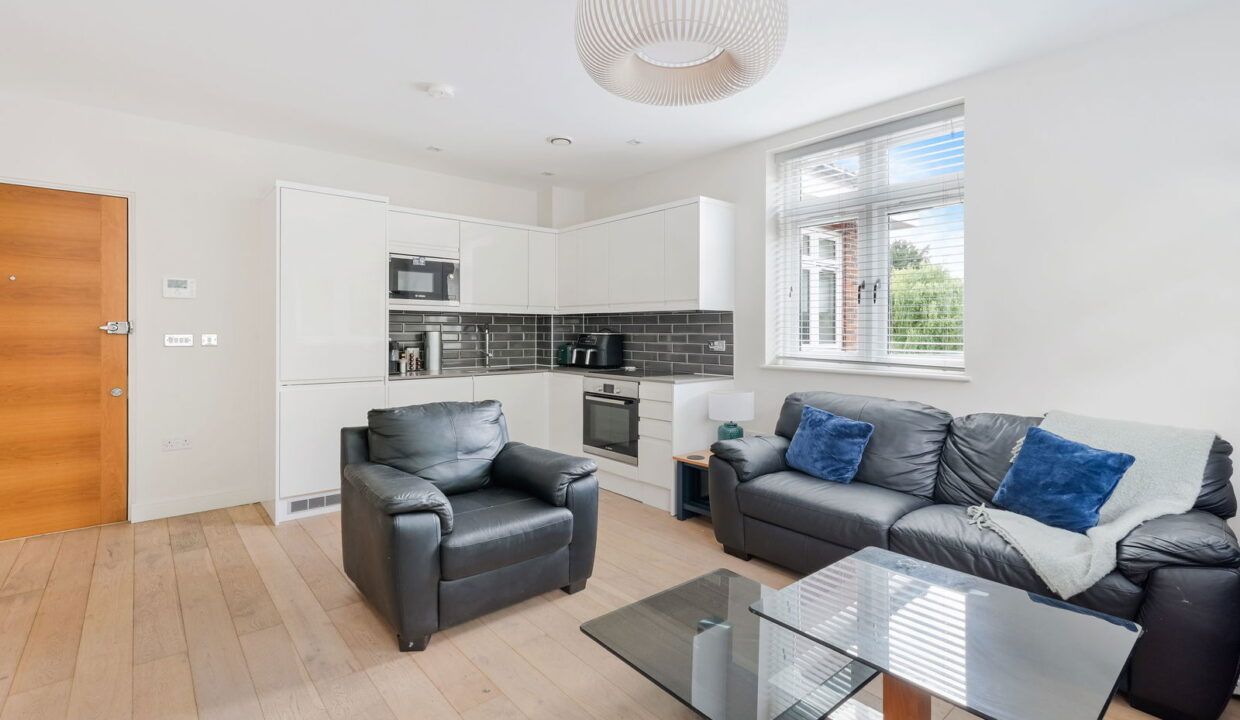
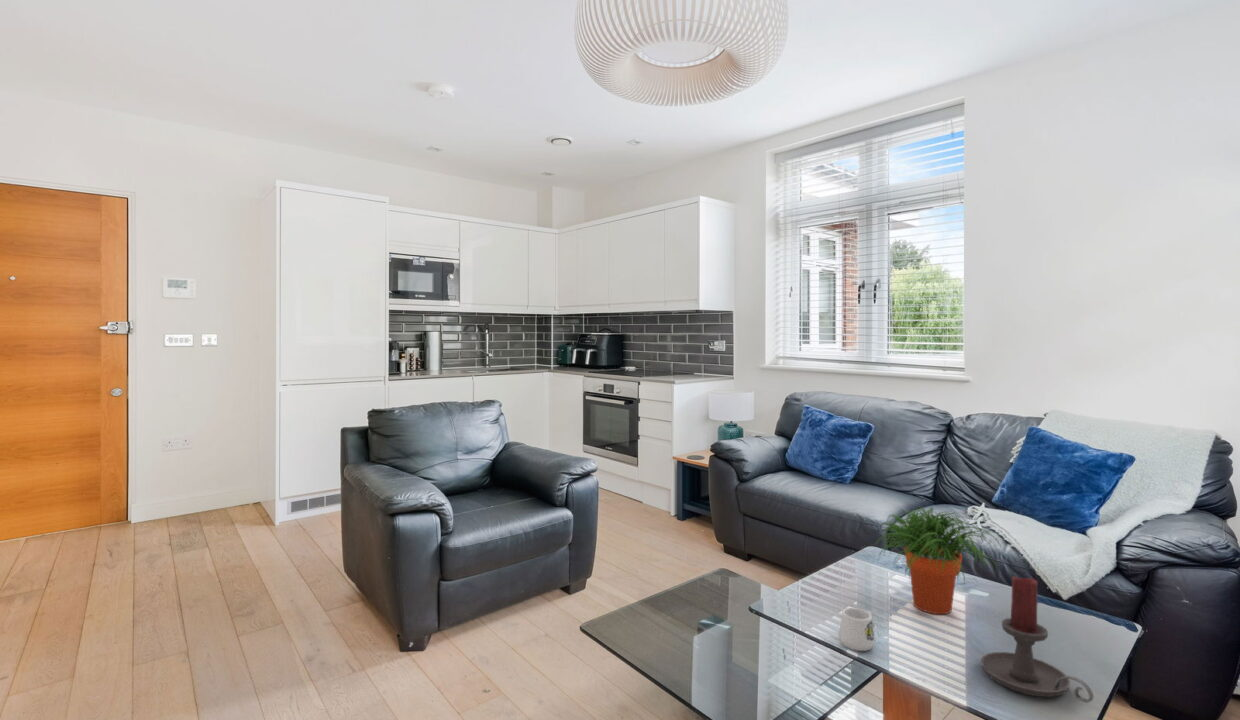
+ mug [838,607,876,652]
+ potted plant [874,506,1003,615]
+ candle holder [980,575,1094,704]
